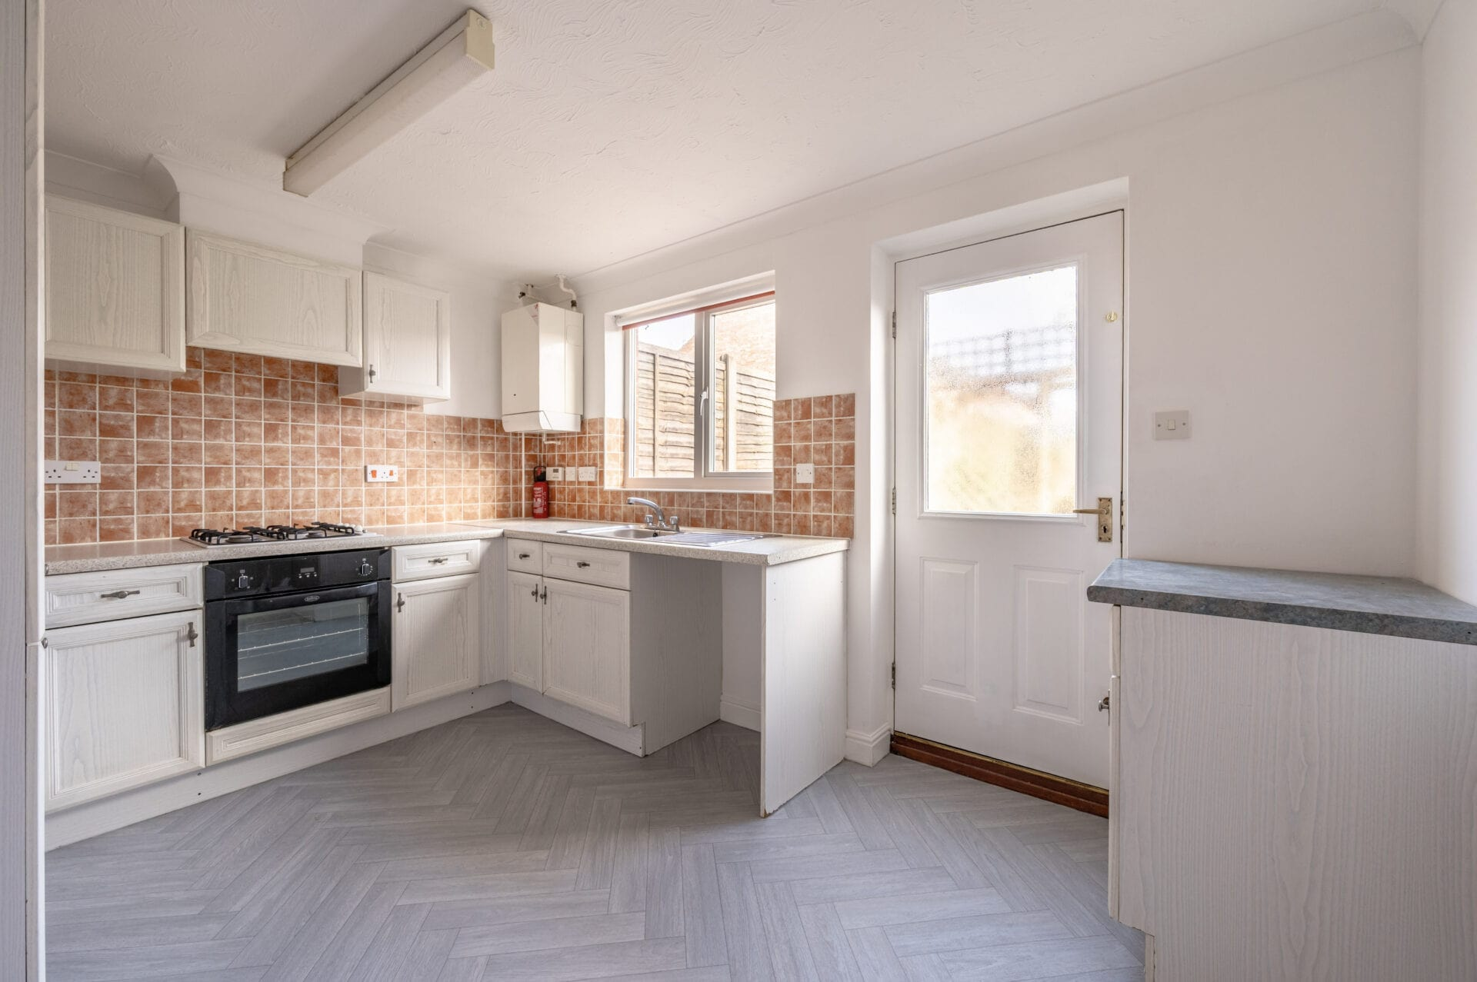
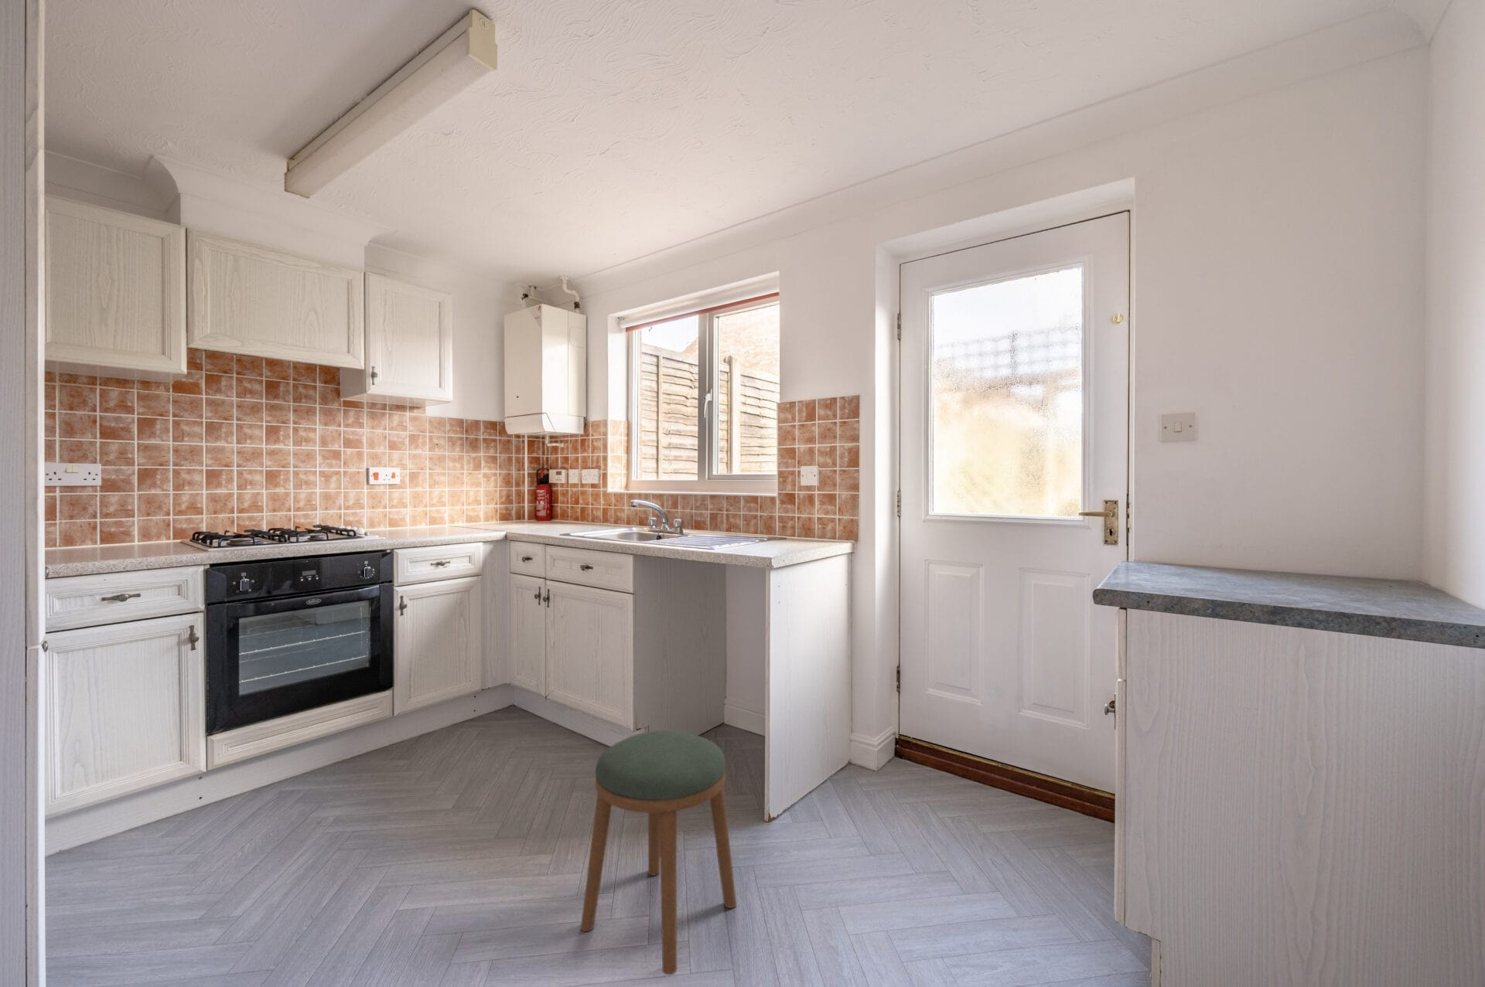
+ stool [580,729,738,975]
